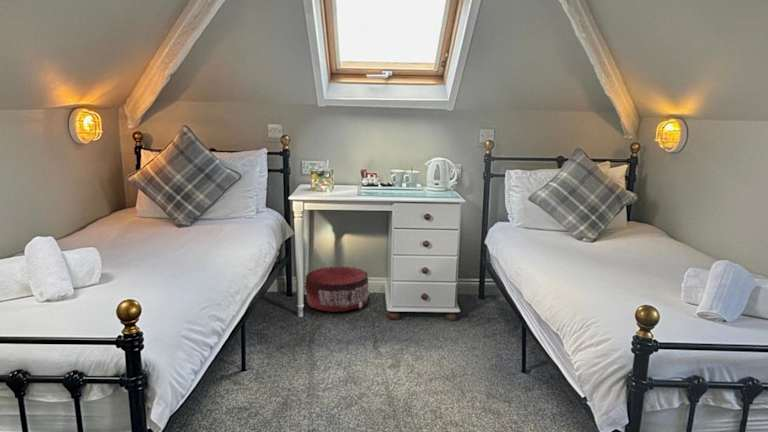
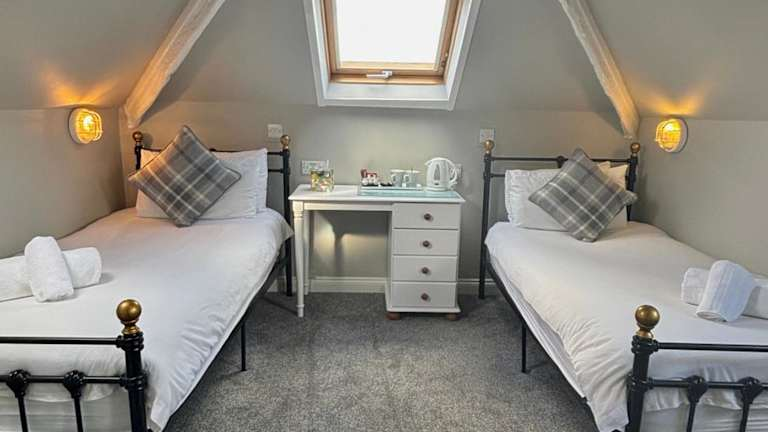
- pouf [304,265,372,312]
